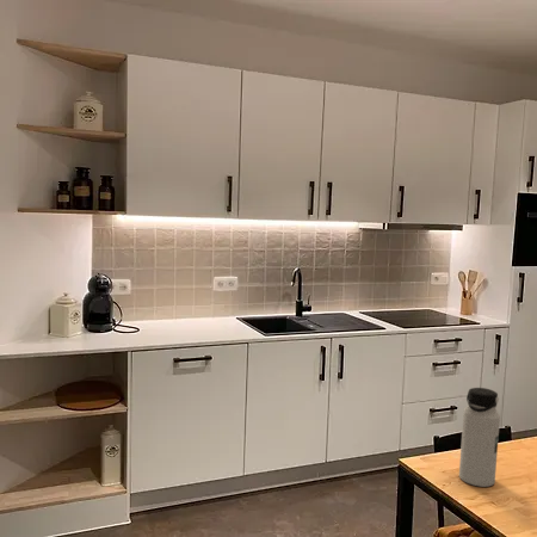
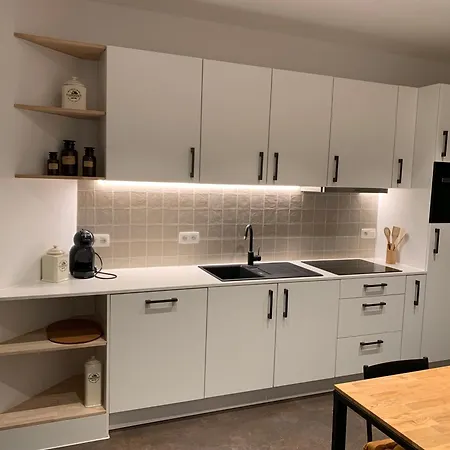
- water bottle [458,387,501,488]
